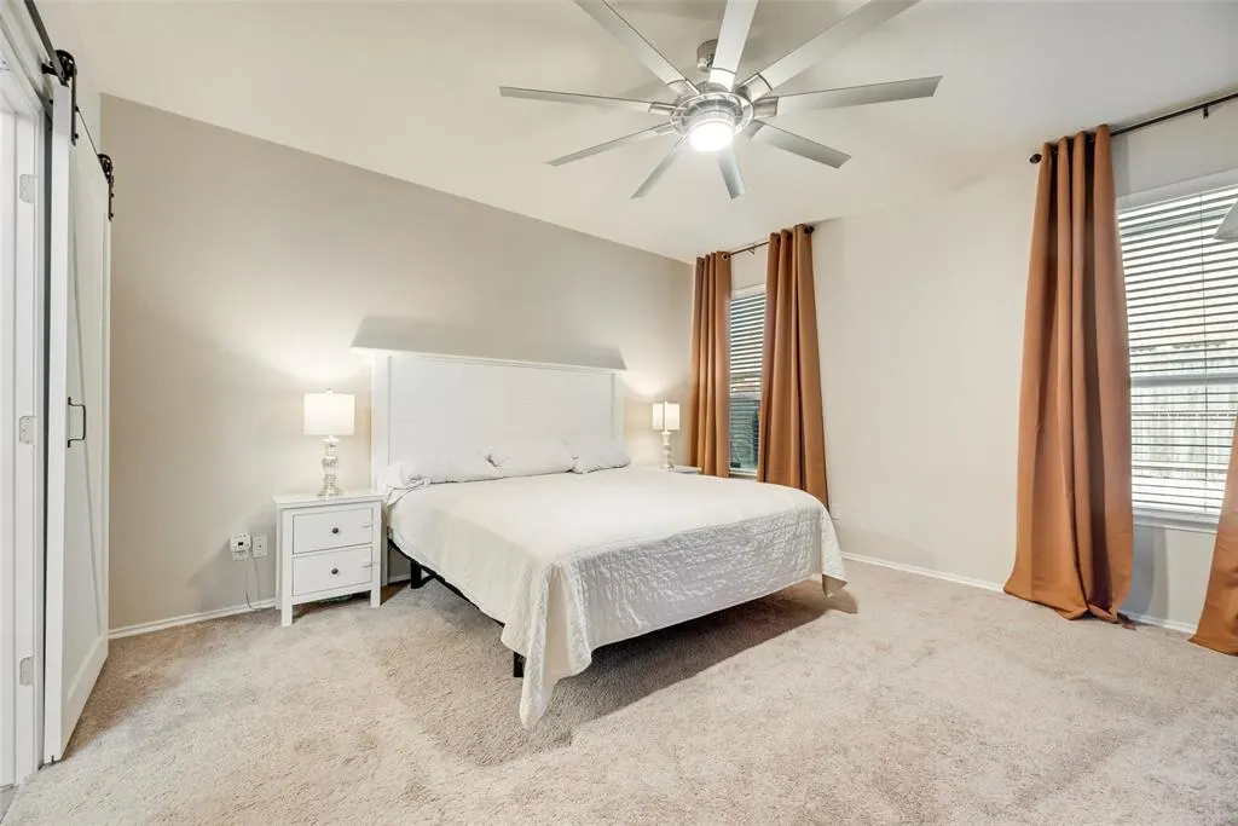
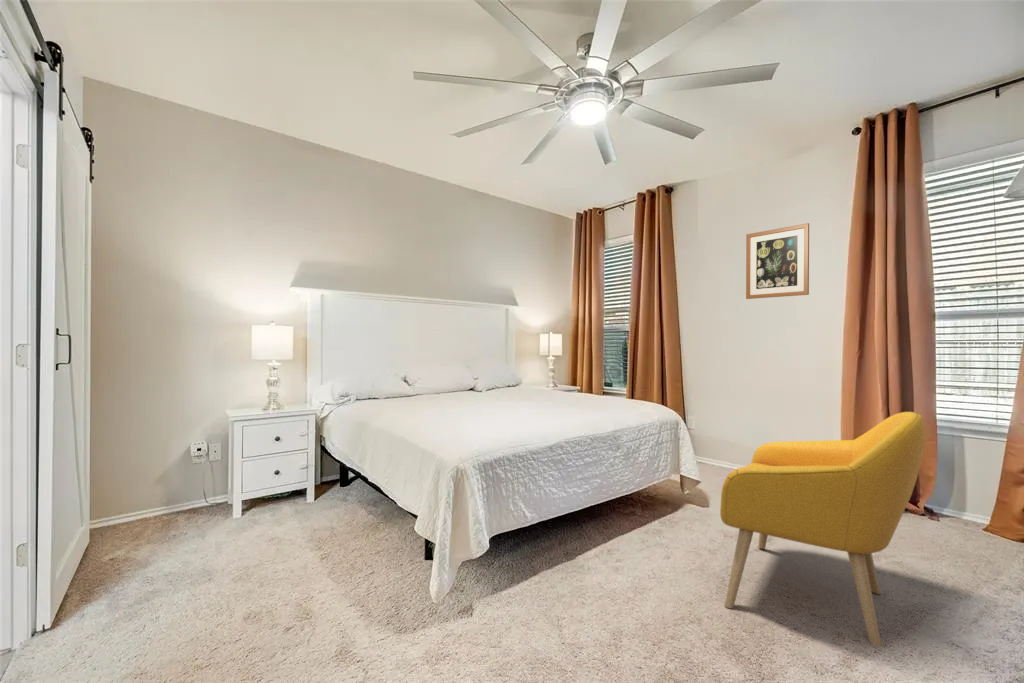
+ wall art [745,222,810,300]
+ armchair [719,411,927,647]
